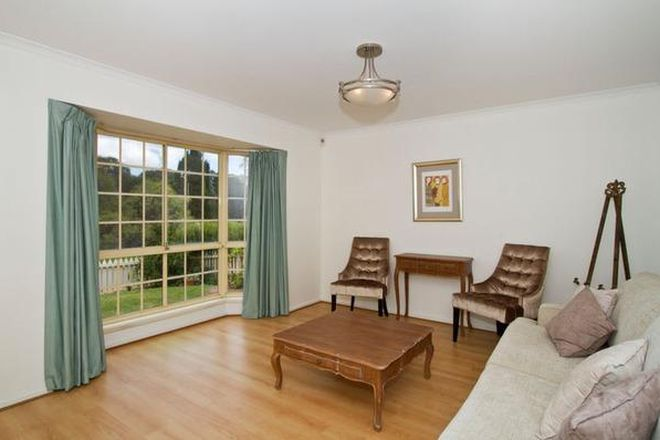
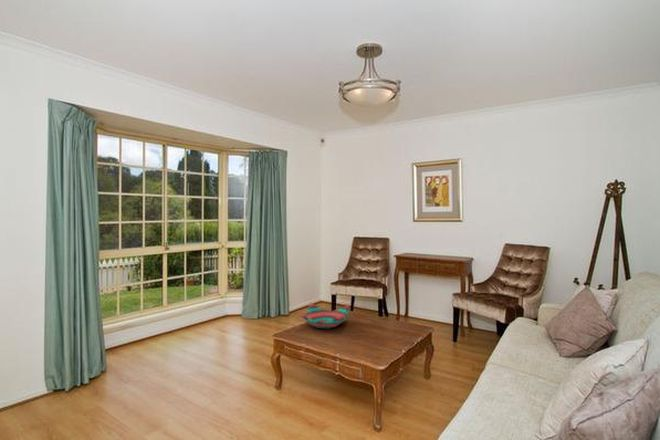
+ decorative bowl [299,302,350,330]
